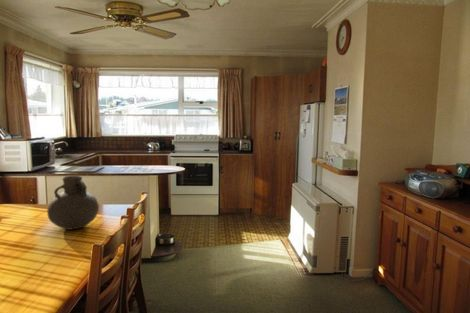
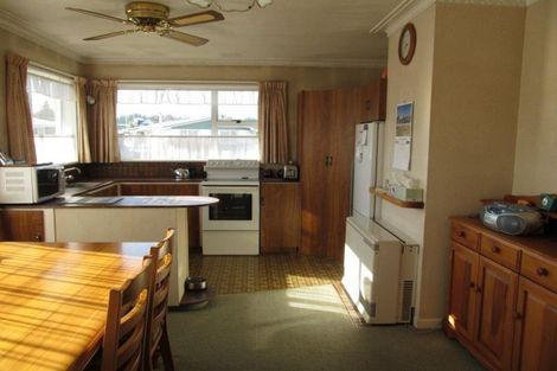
- vase [46,175,100,231]
